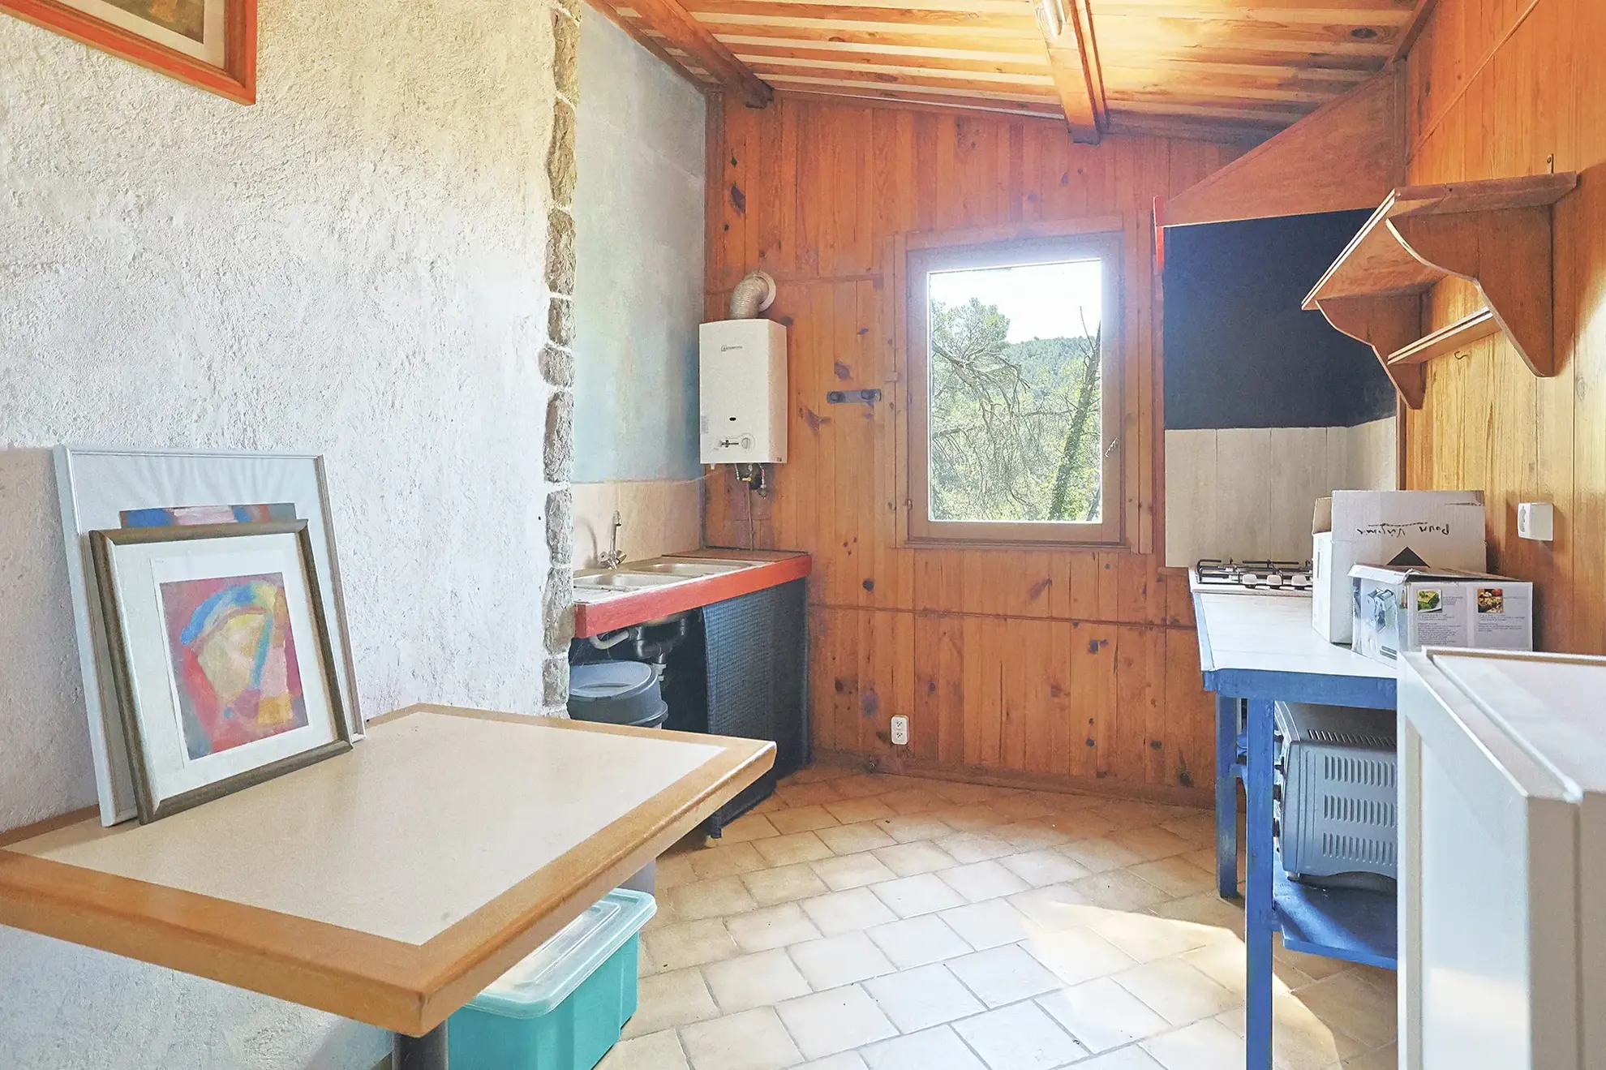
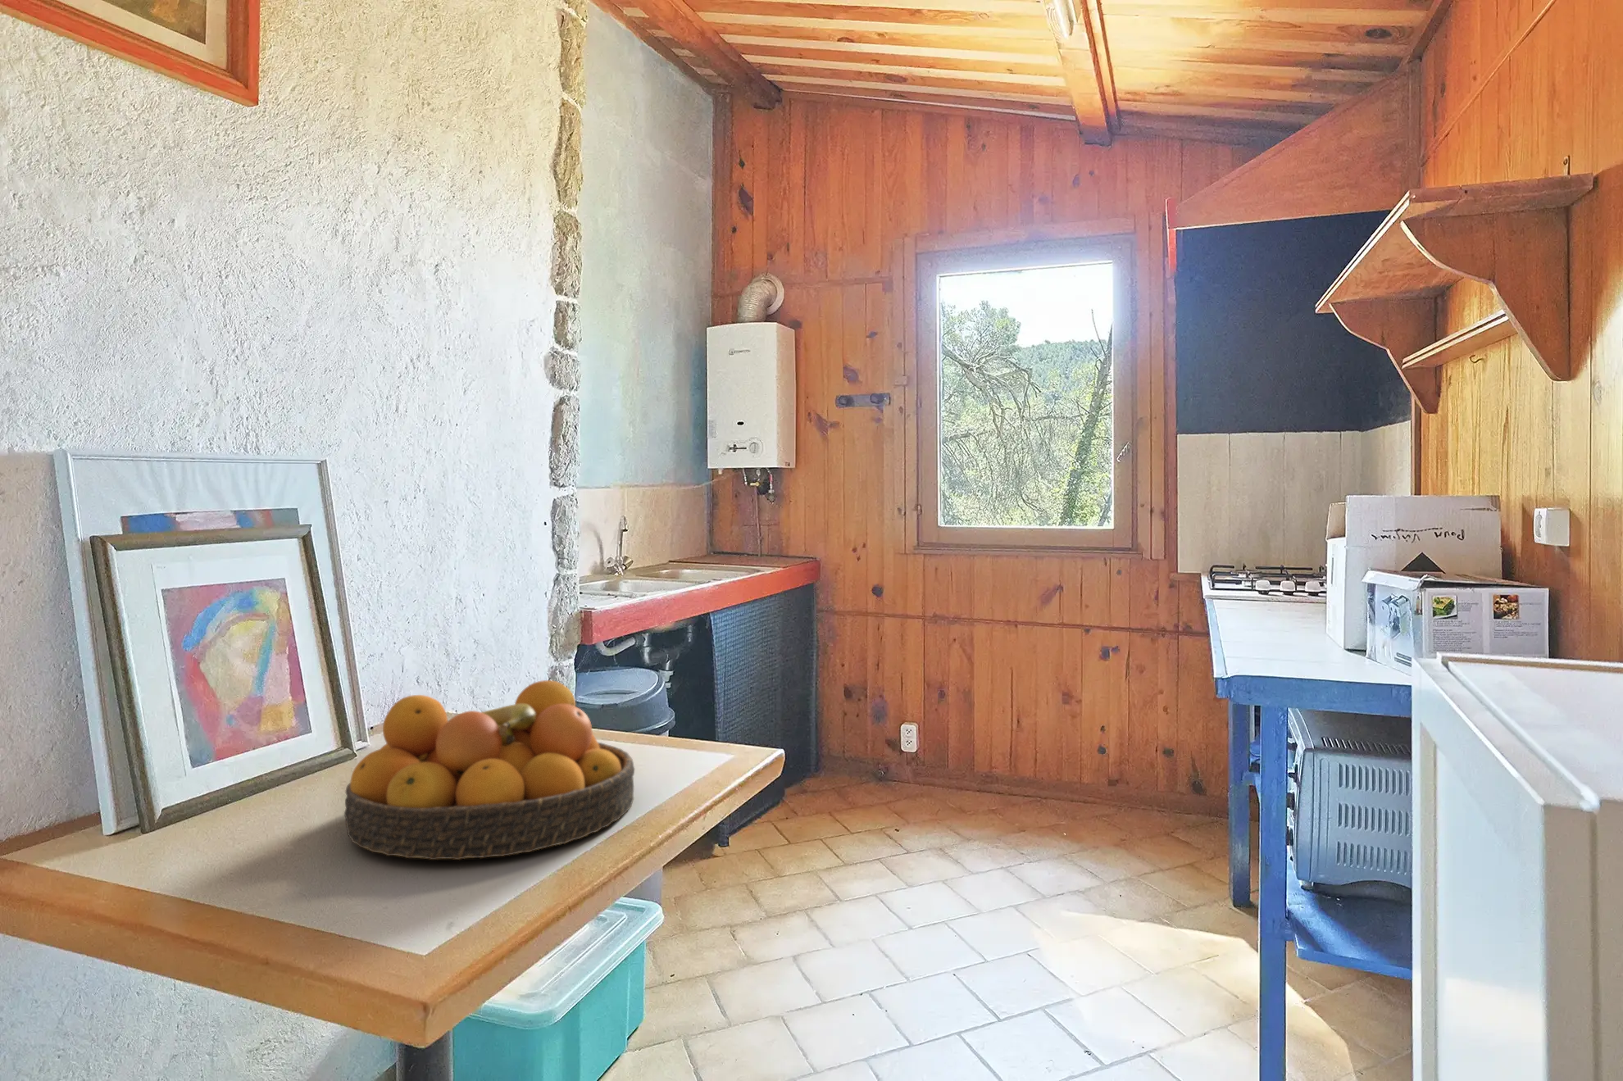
+ fruit bowl [344,679,635,860]
